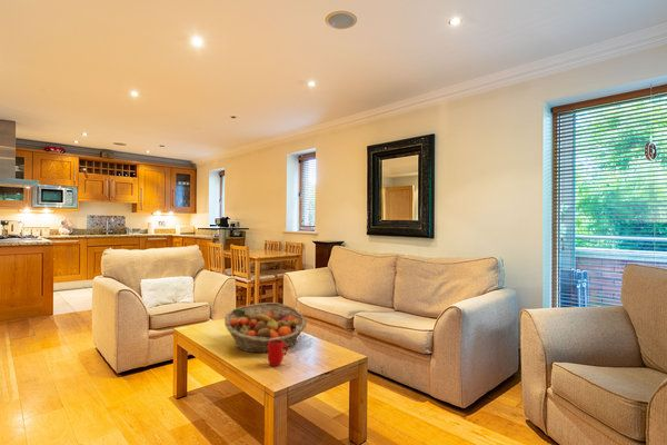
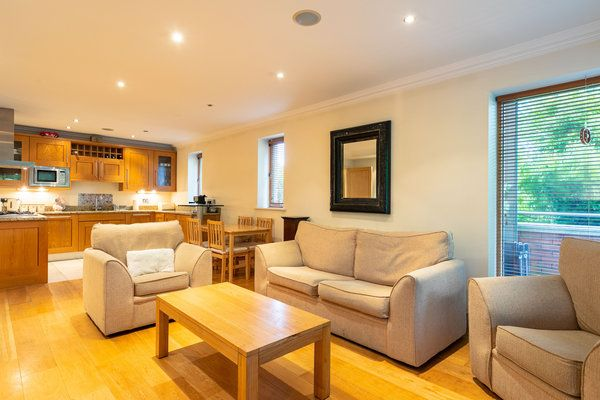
- mug [267,339,289,367]
- fruit basket [223,301,308,354]
